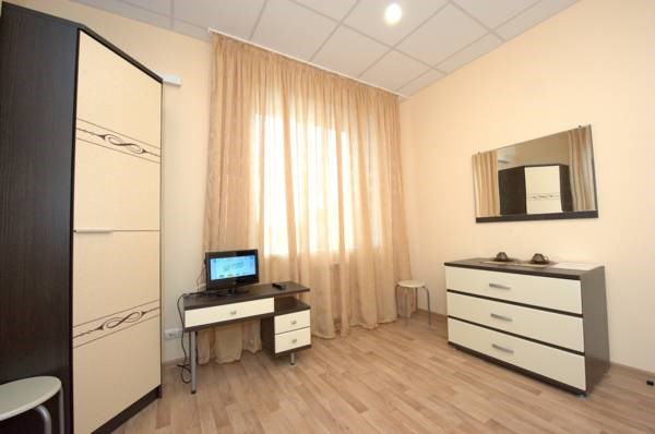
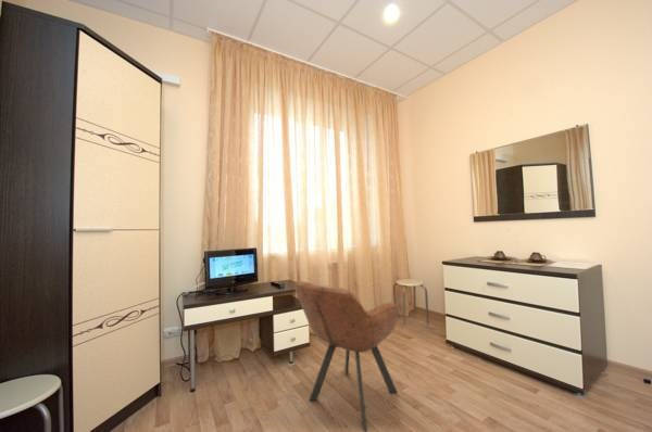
+ armchair [292,280,400,432]
